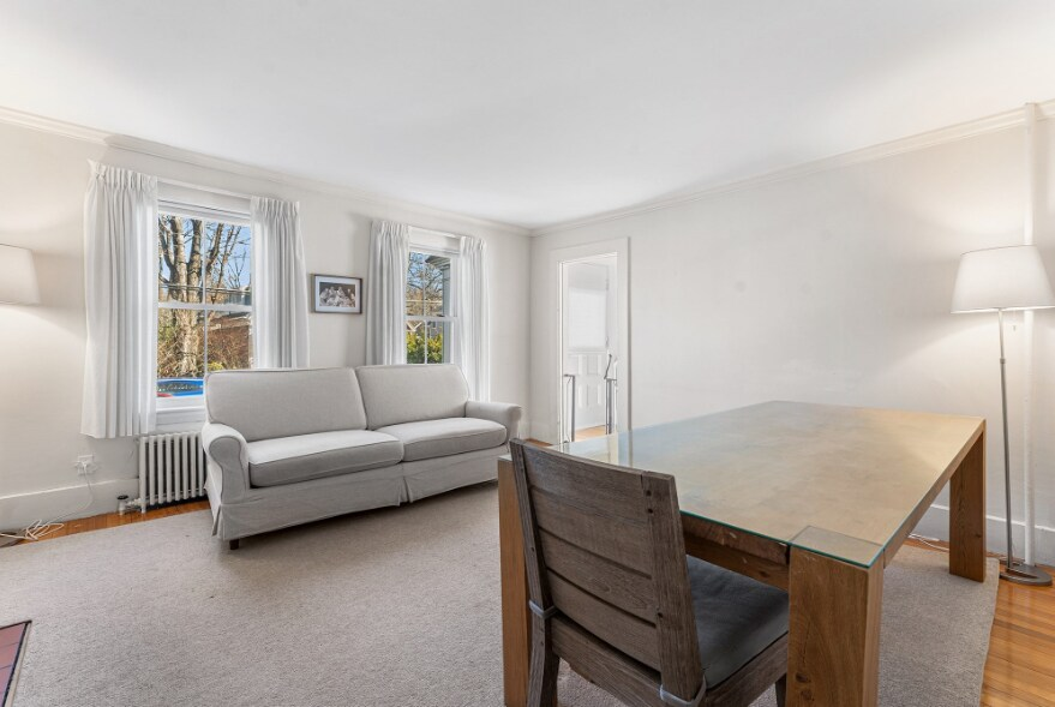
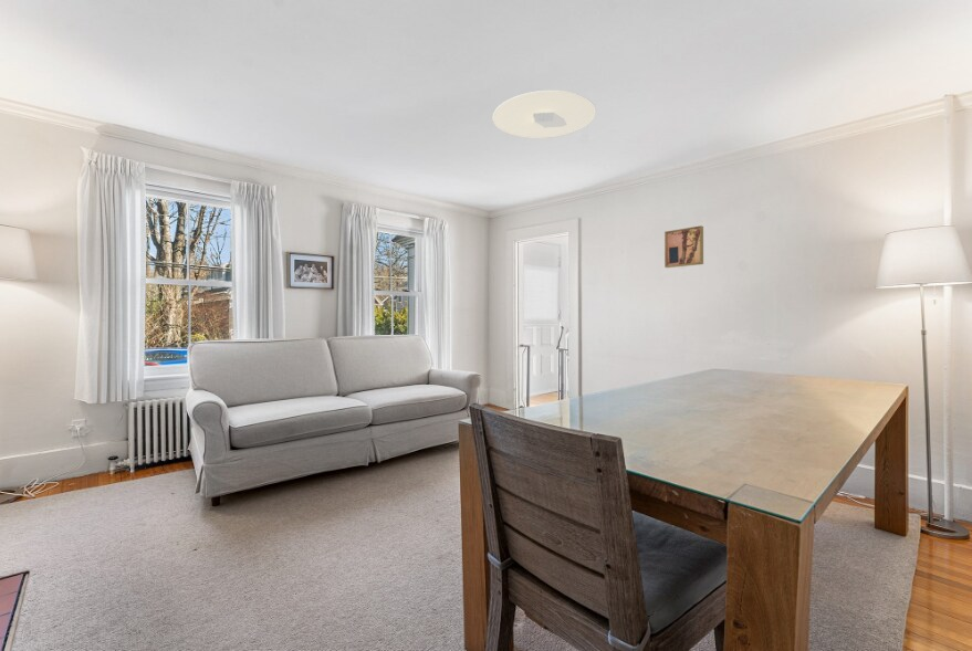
+ ceiling light [492,90,597,140]
+ wall art [663,224,704,269]
